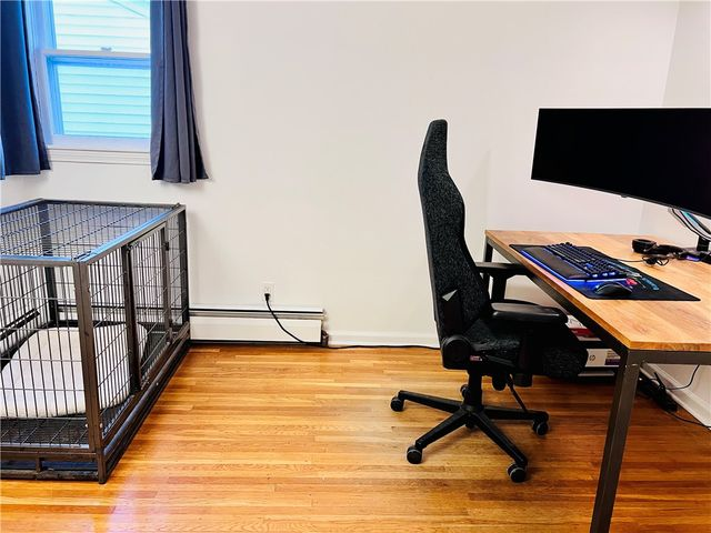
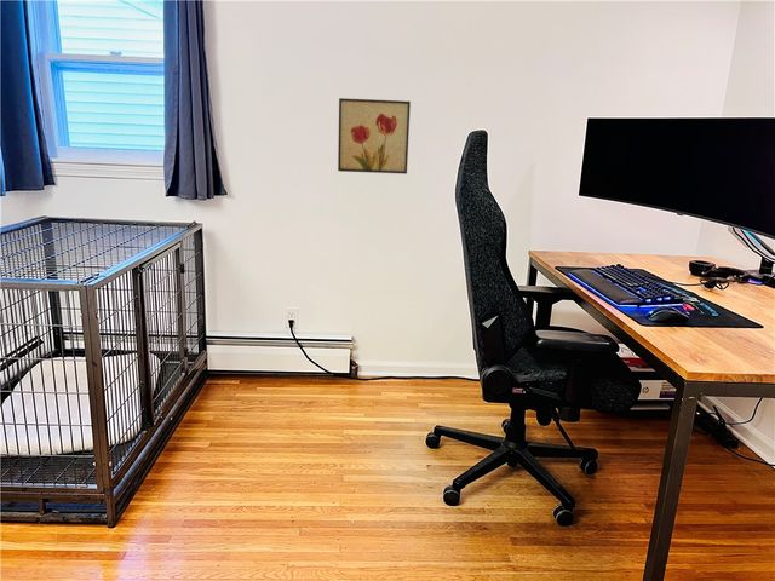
+ wall art [337,97,412,174]
